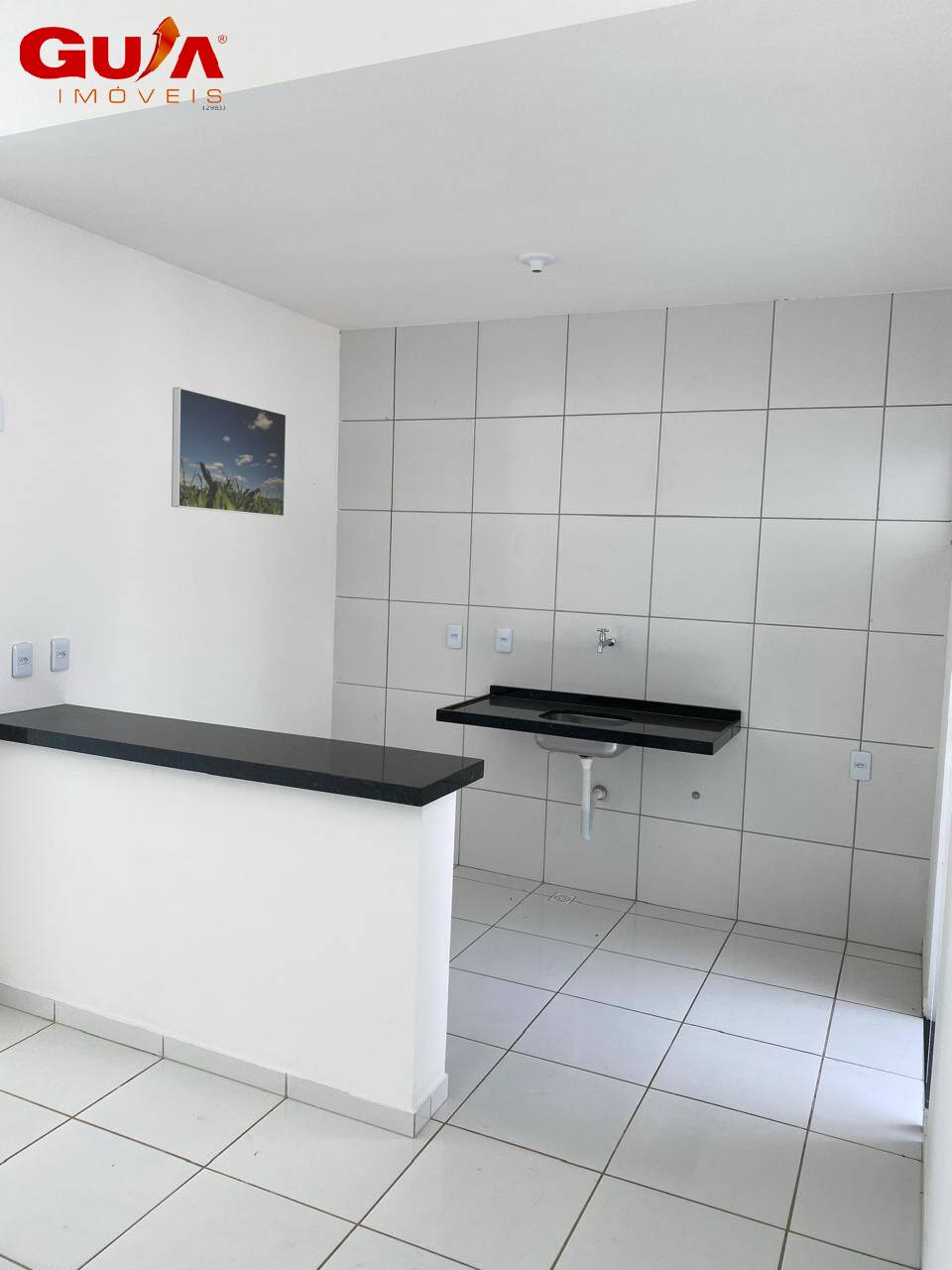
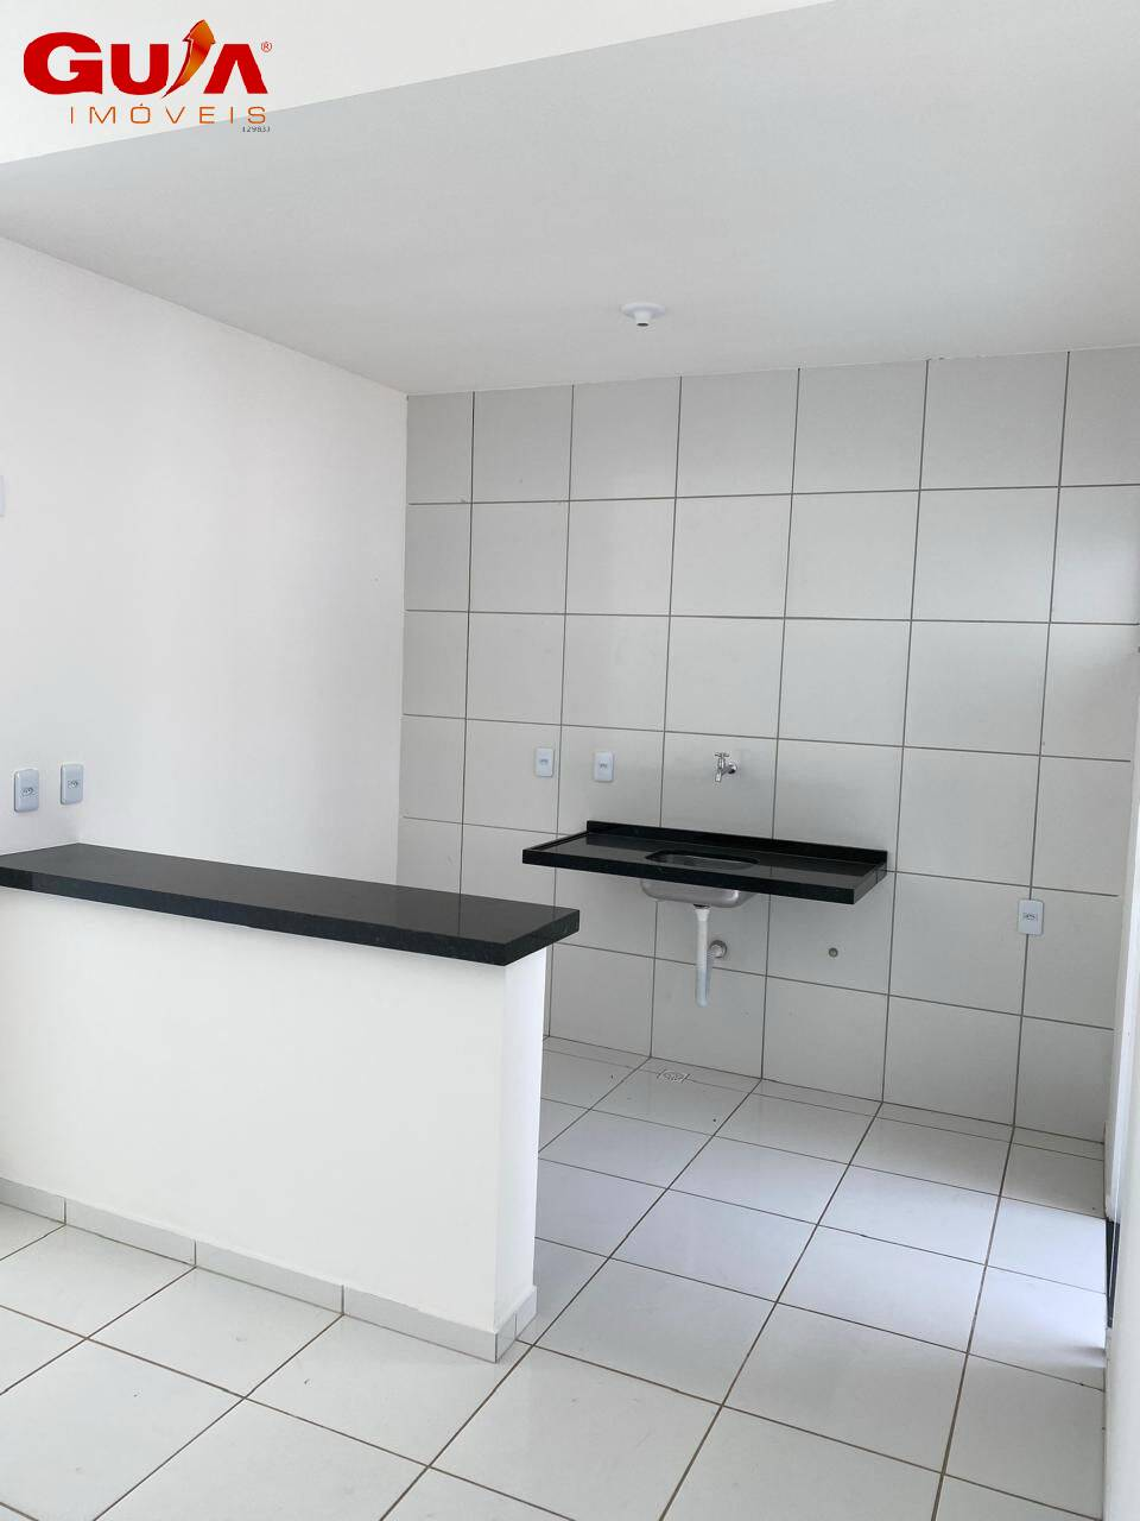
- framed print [171,386,288,518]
